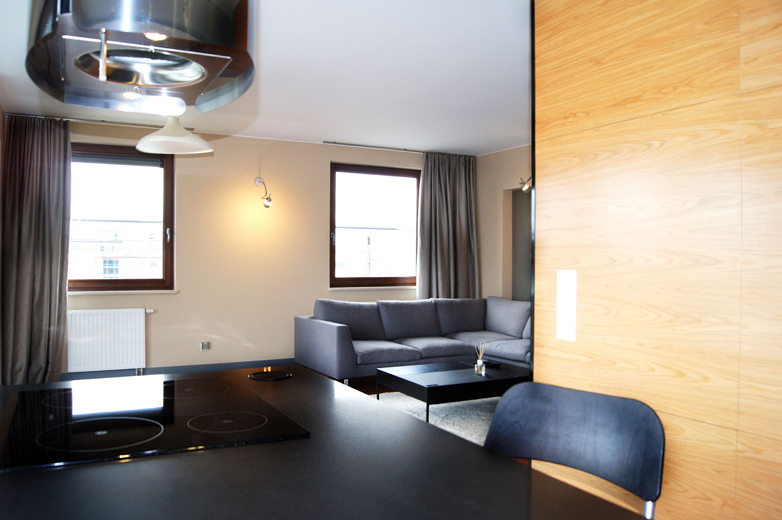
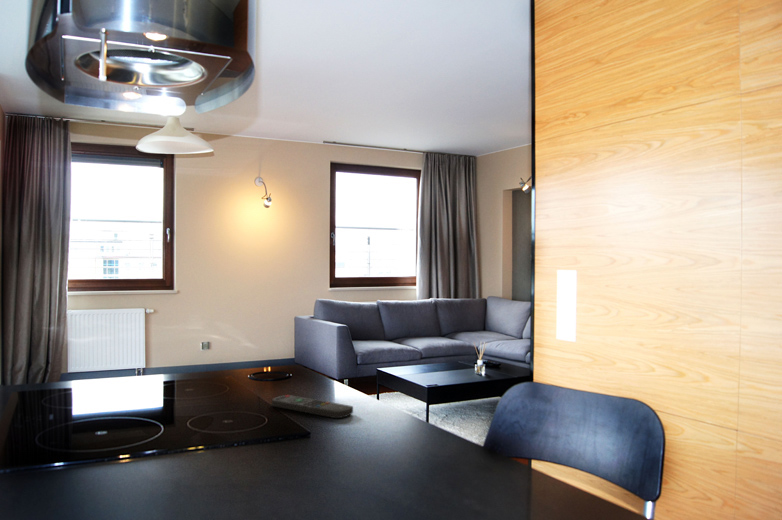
+ remote control [271,394,354,419]
